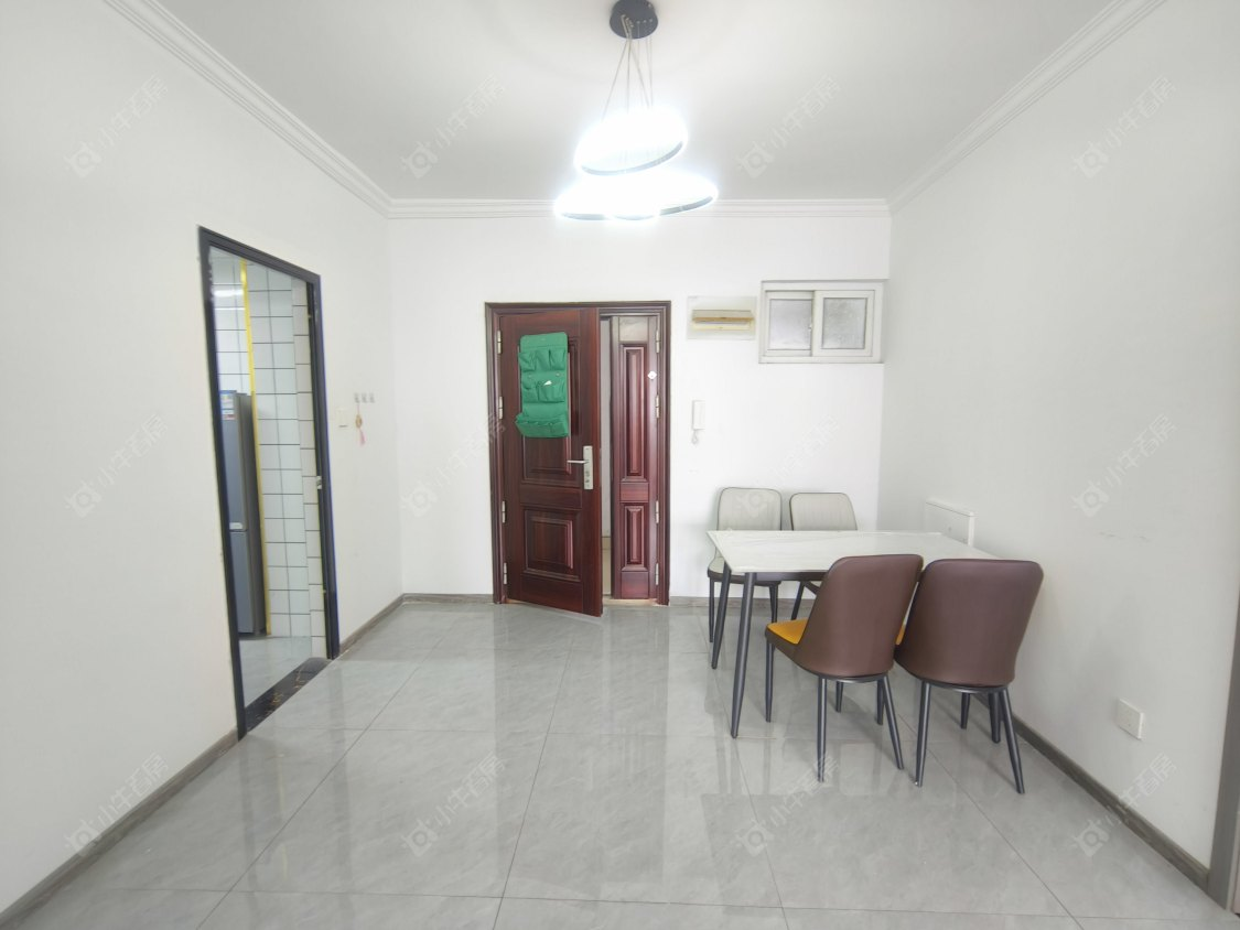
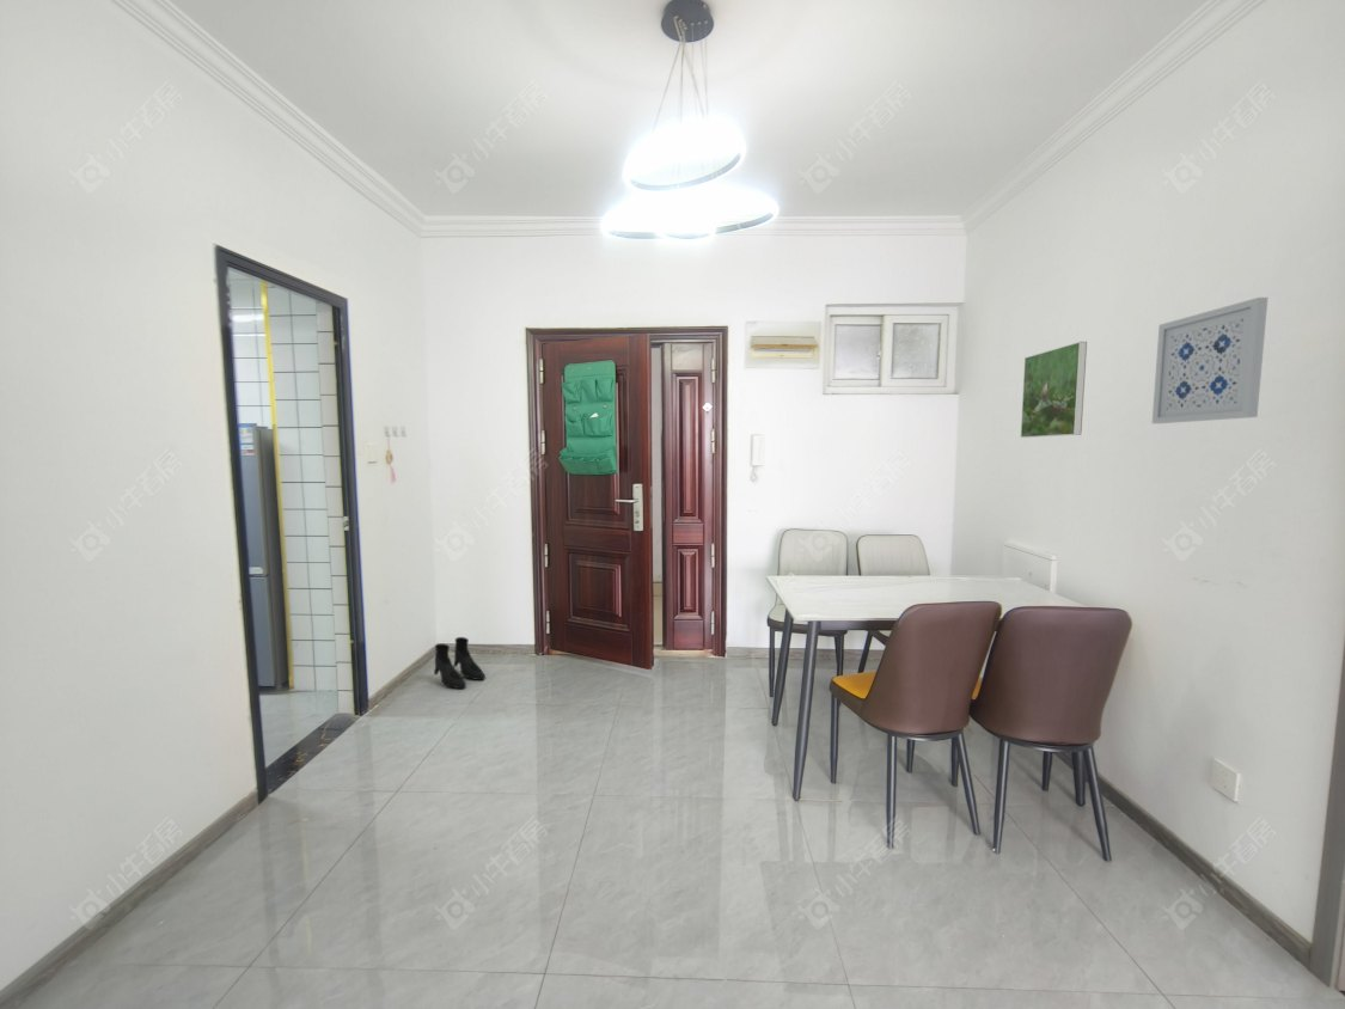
+ boots [433,636,487,690]
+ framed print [1020,341,1088,439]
+ wall art [1151,296,1268,424]
